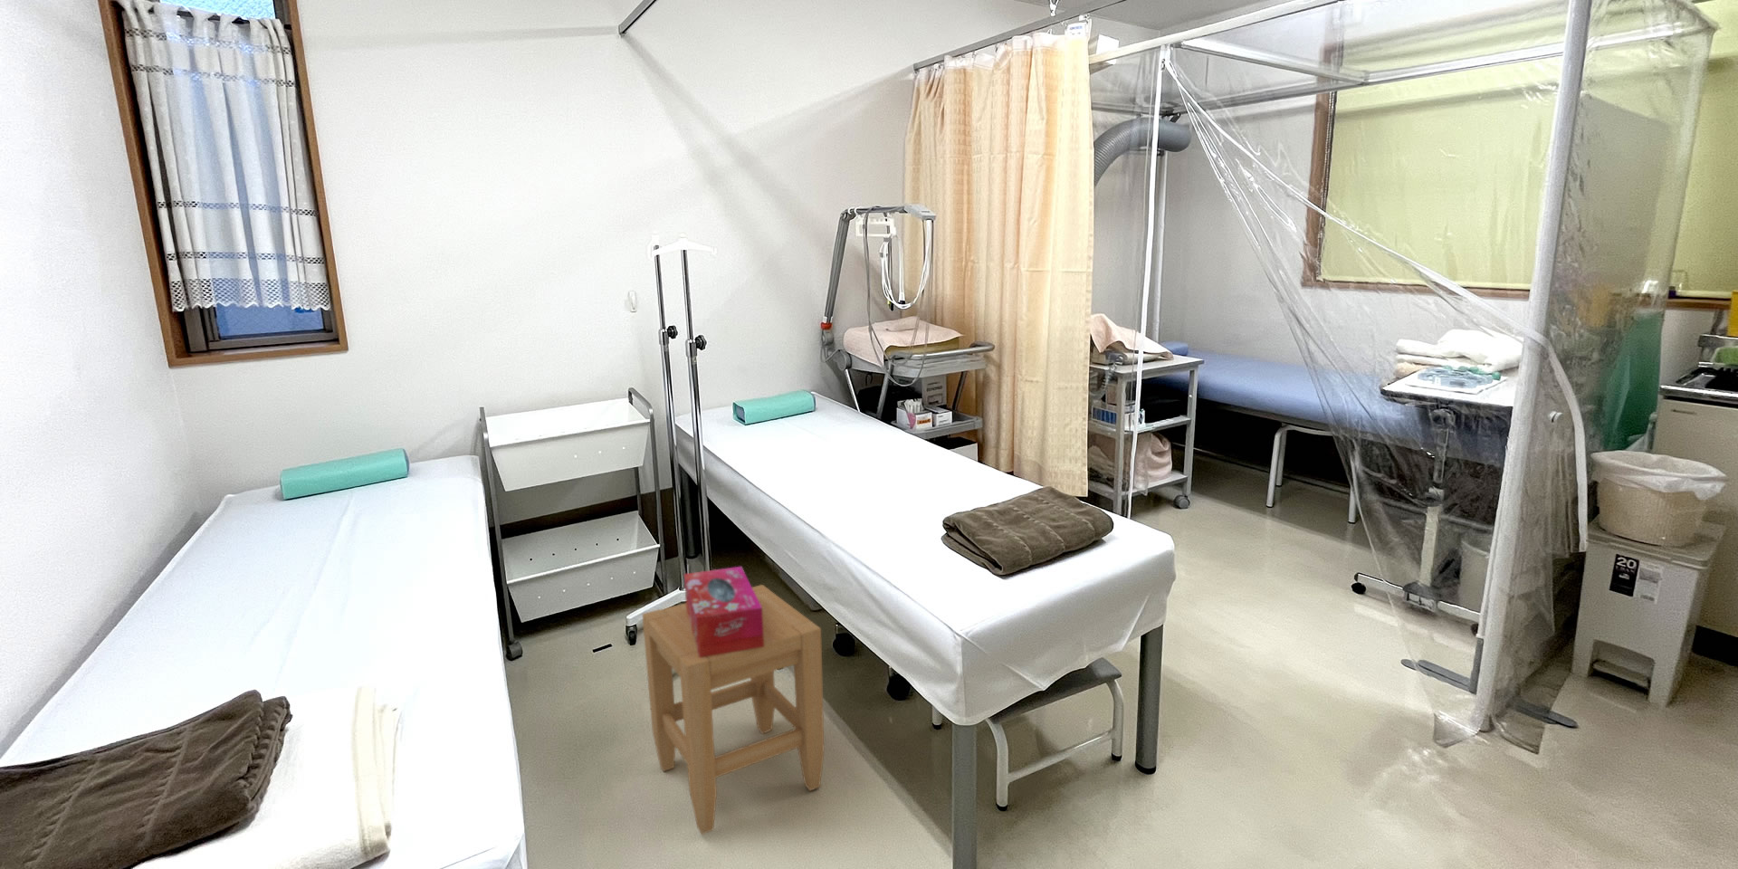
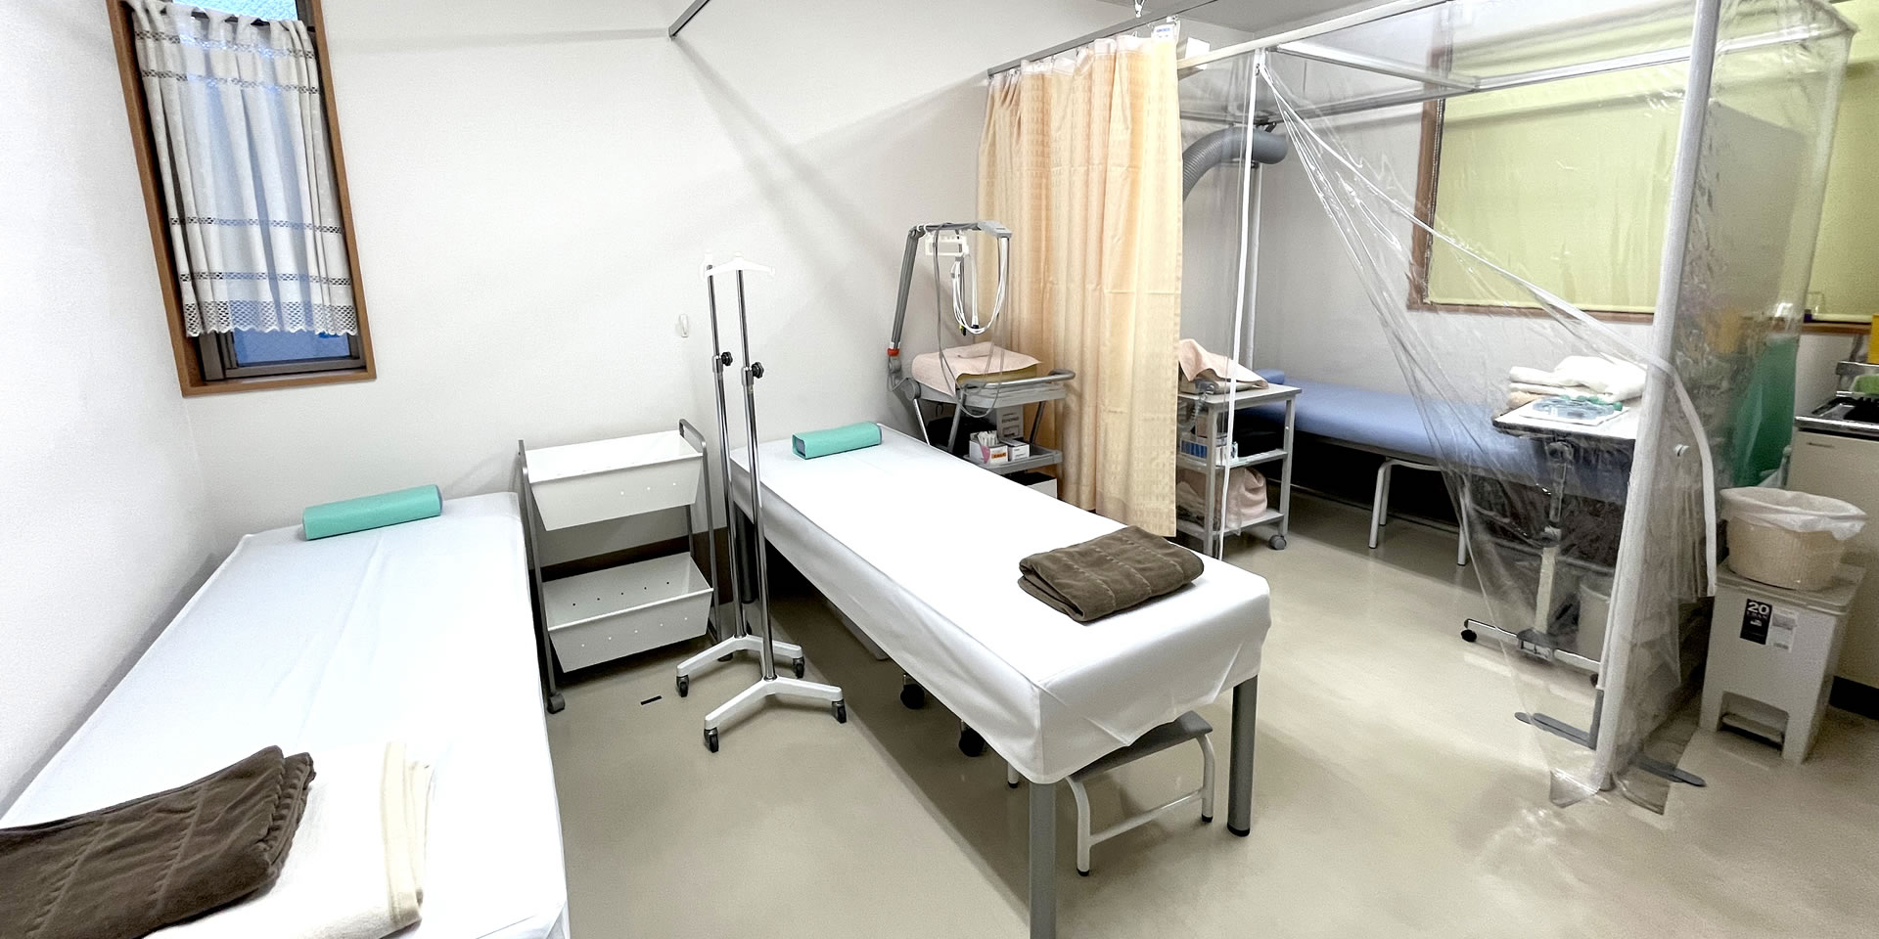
- stool [641,584,825,836]
- tissue box [684,565,764,658]
